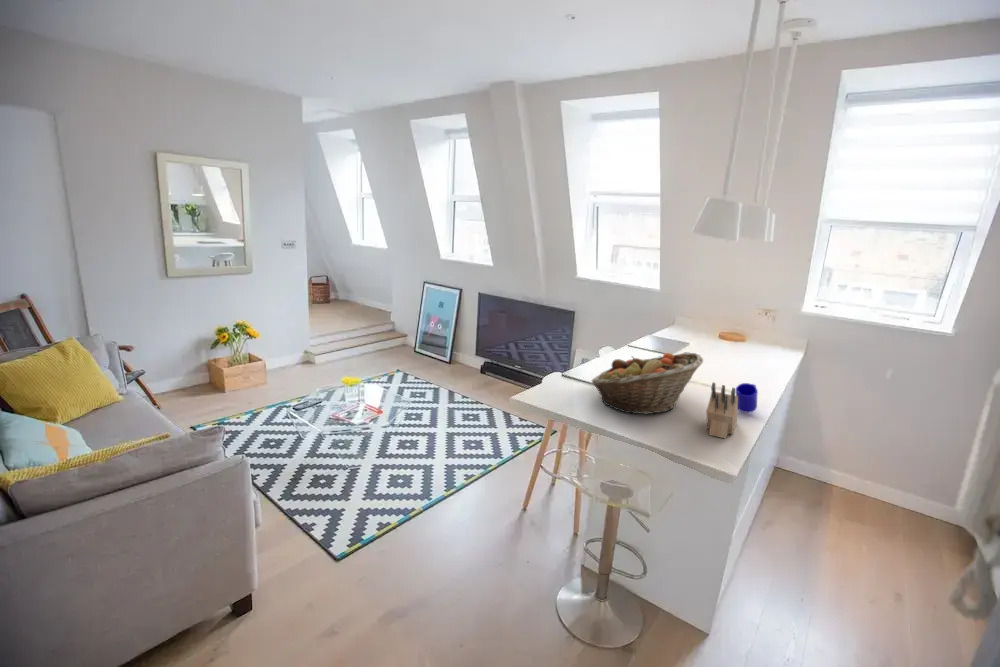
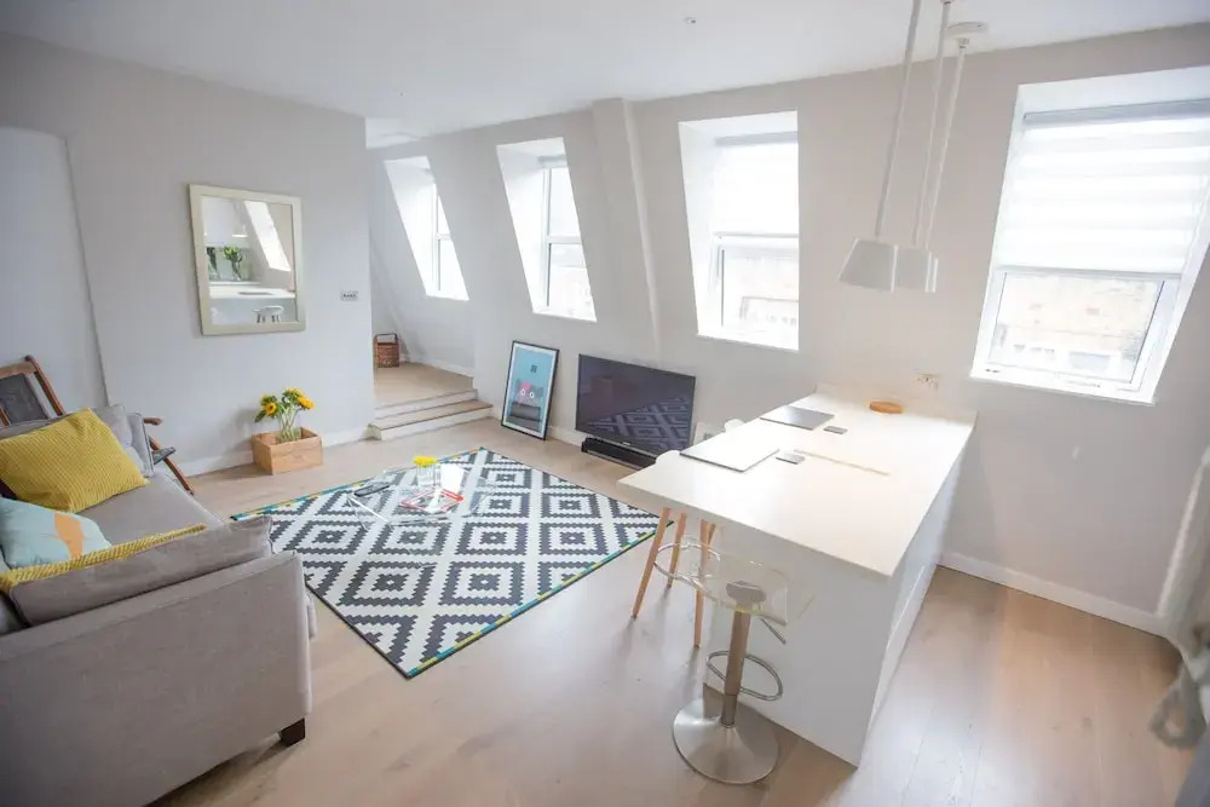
- fruit basket [591,352,704,415]
- mug [735,382,759,414]
- knife block [706,382,738,440]
